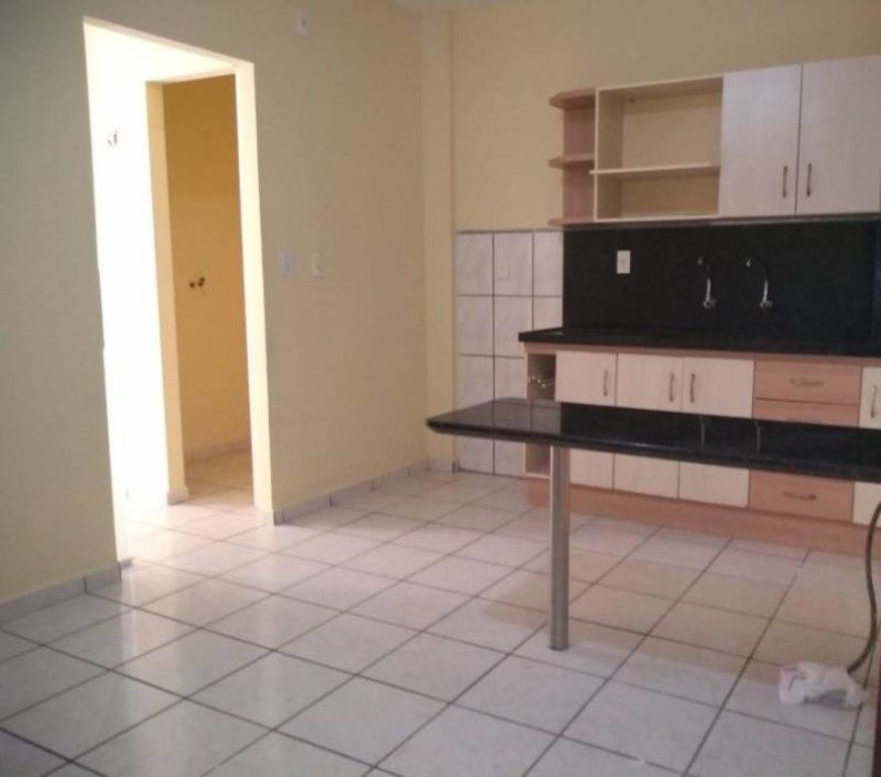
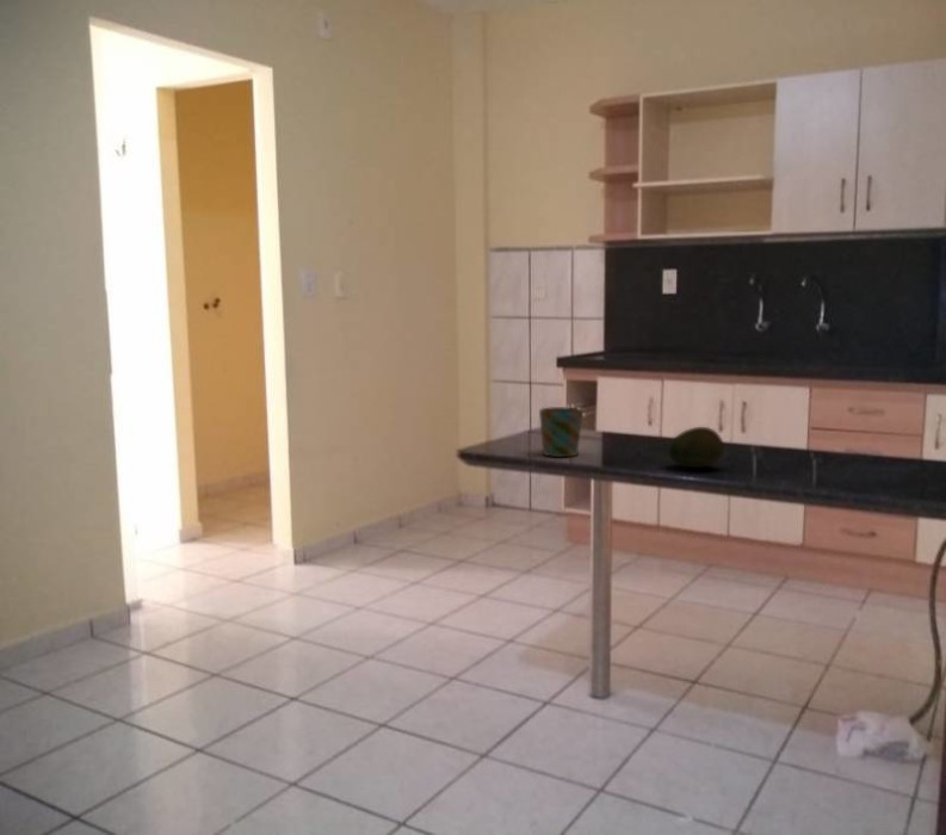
+ mug [538,406,585,458]
+ fruit [667,426,725,469]
